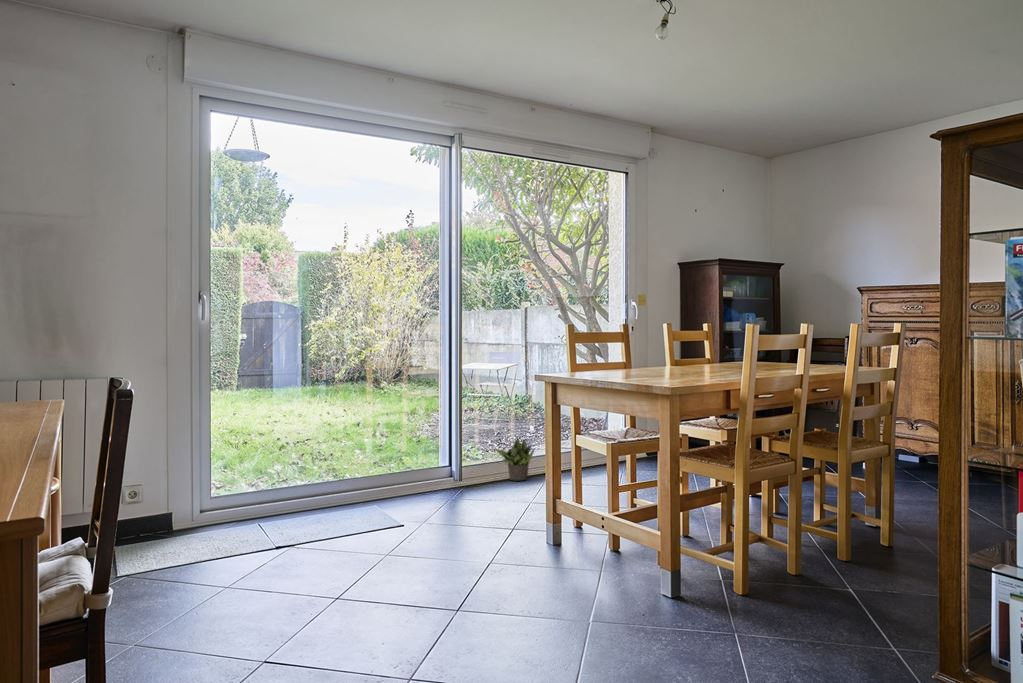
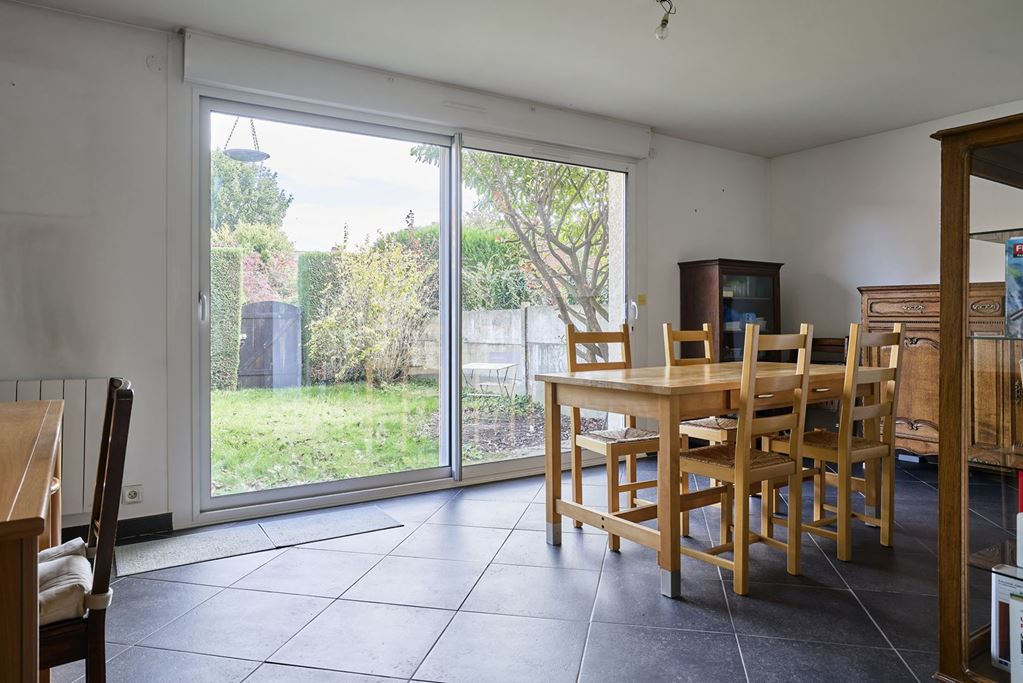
- potted plant [493,437,537,481]
